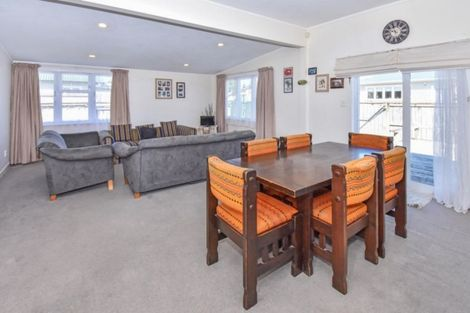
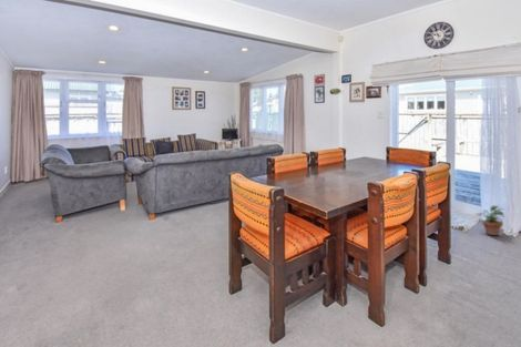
+ potted plant [474,204,505,236]
